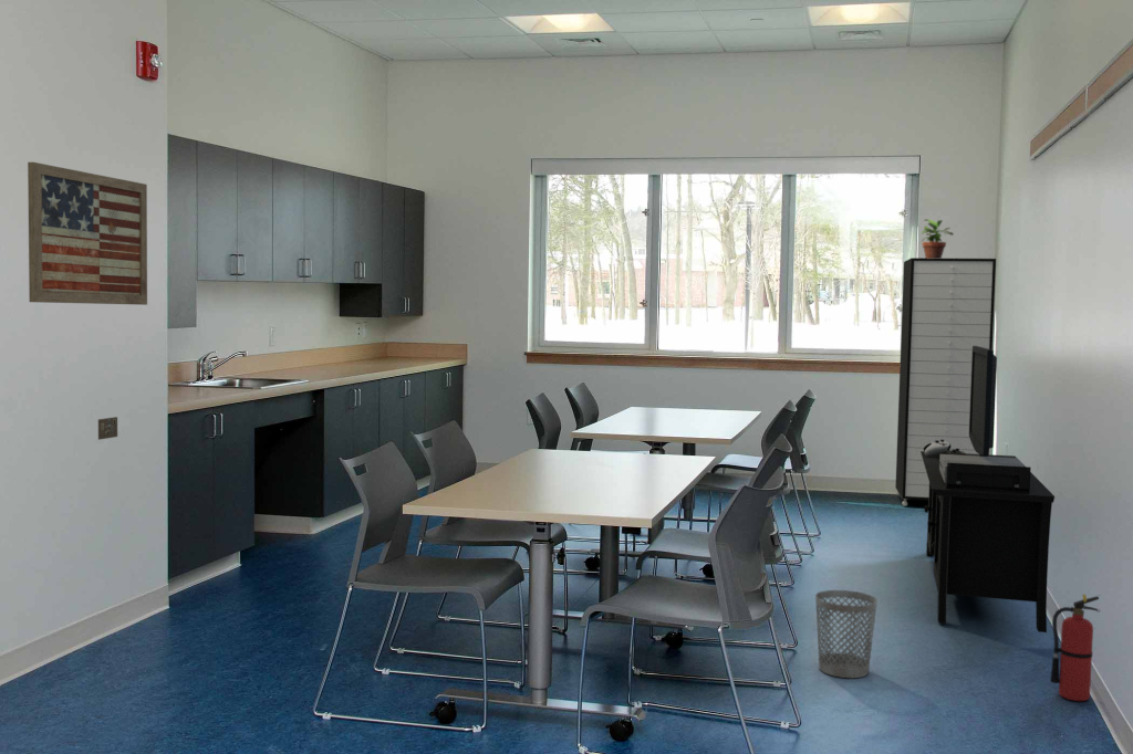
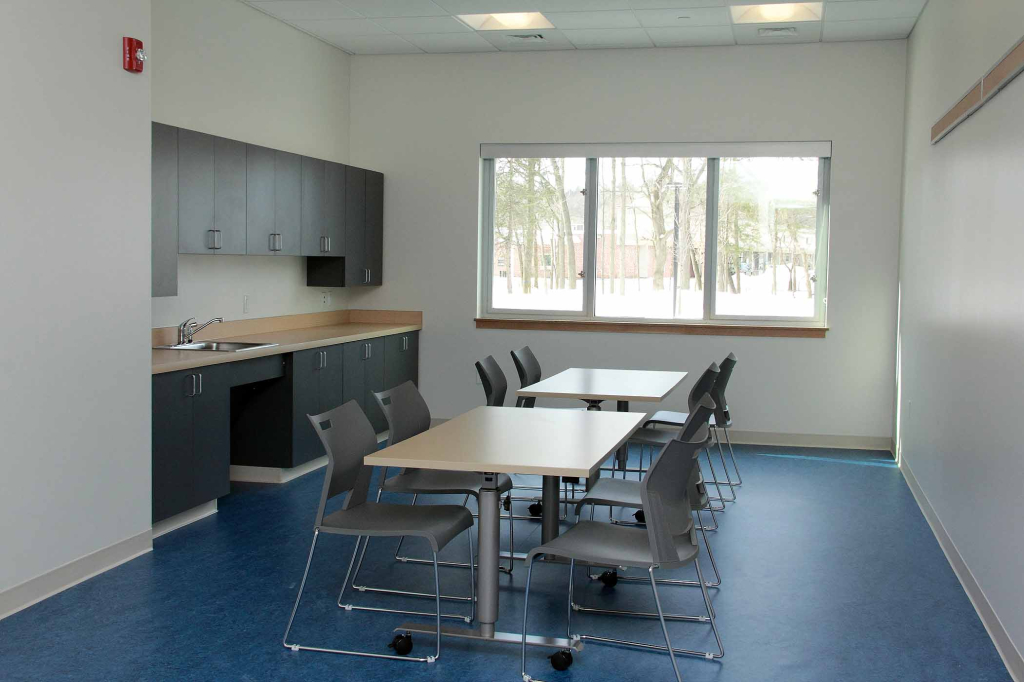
- wall art [27,161,148,306]
- fire extinguisher [1049,594,1100,702]
- wastebasket [814,589,879,679]
- media console [921,346,1056,633]
- storage cabinet [894,256,997,507]
- framed print [97,416,118,441]
- potted plant [919,218,955,259]
